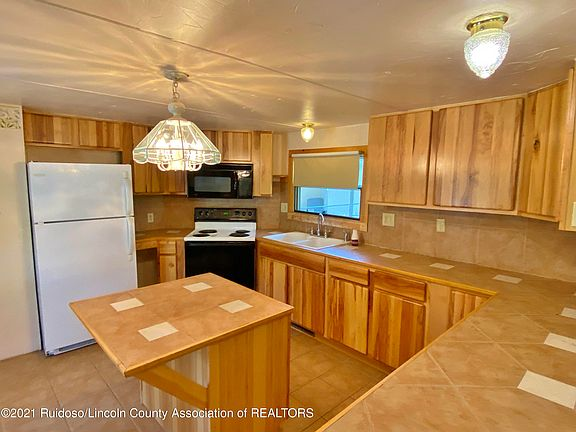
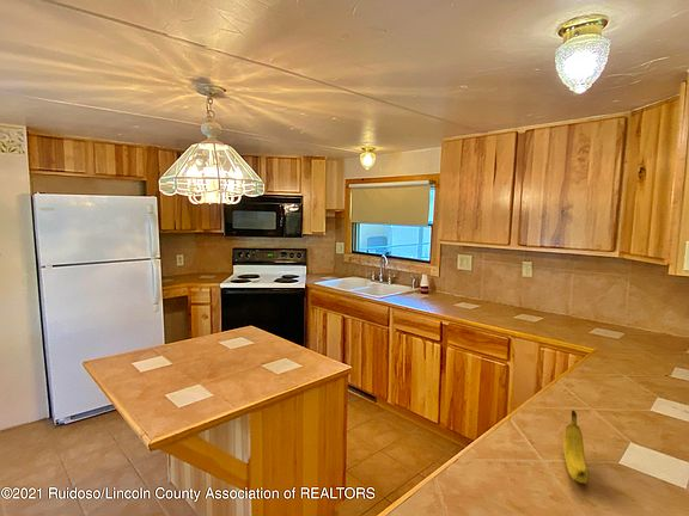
+ fruit [562,410,590,485]
